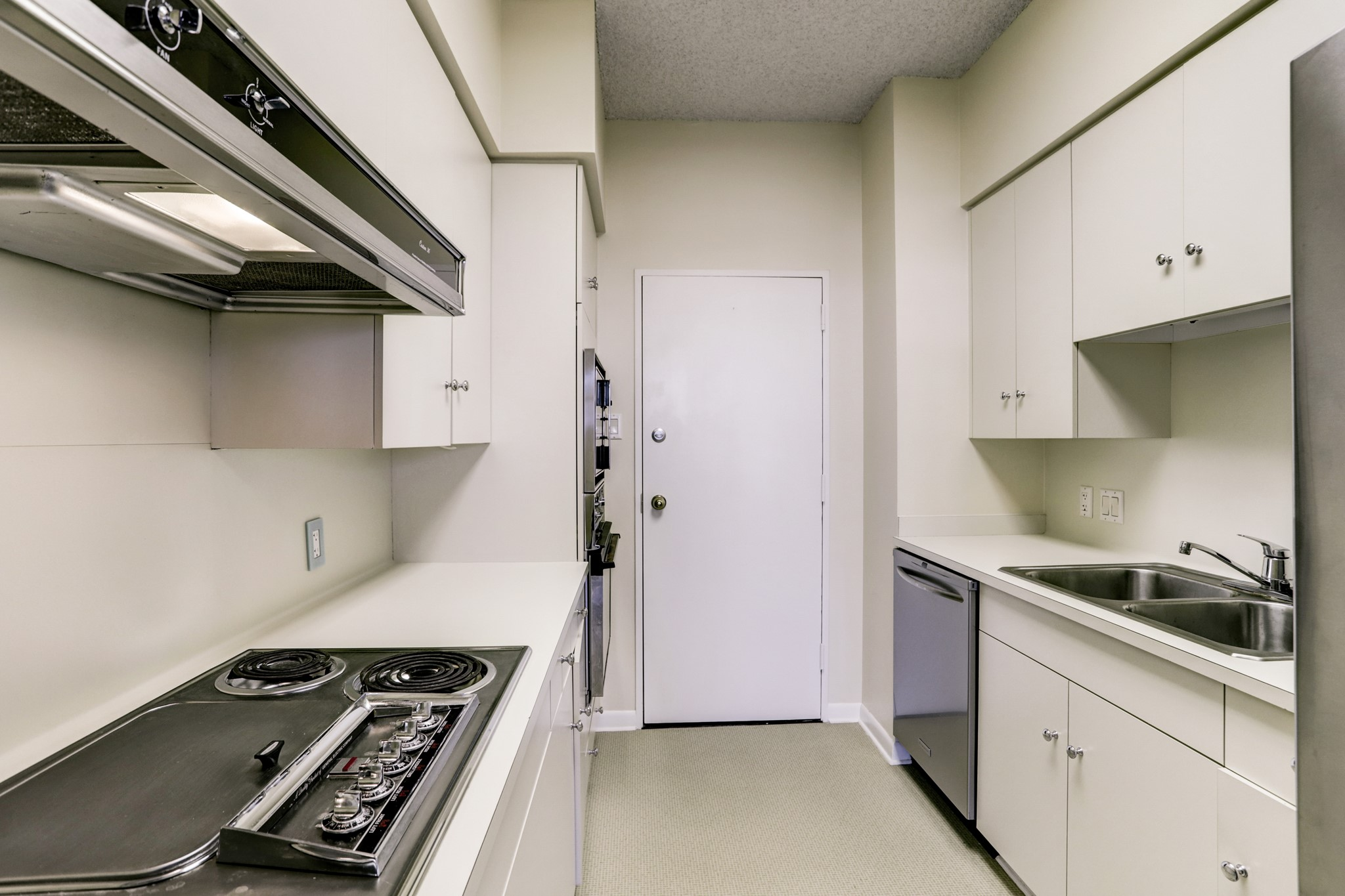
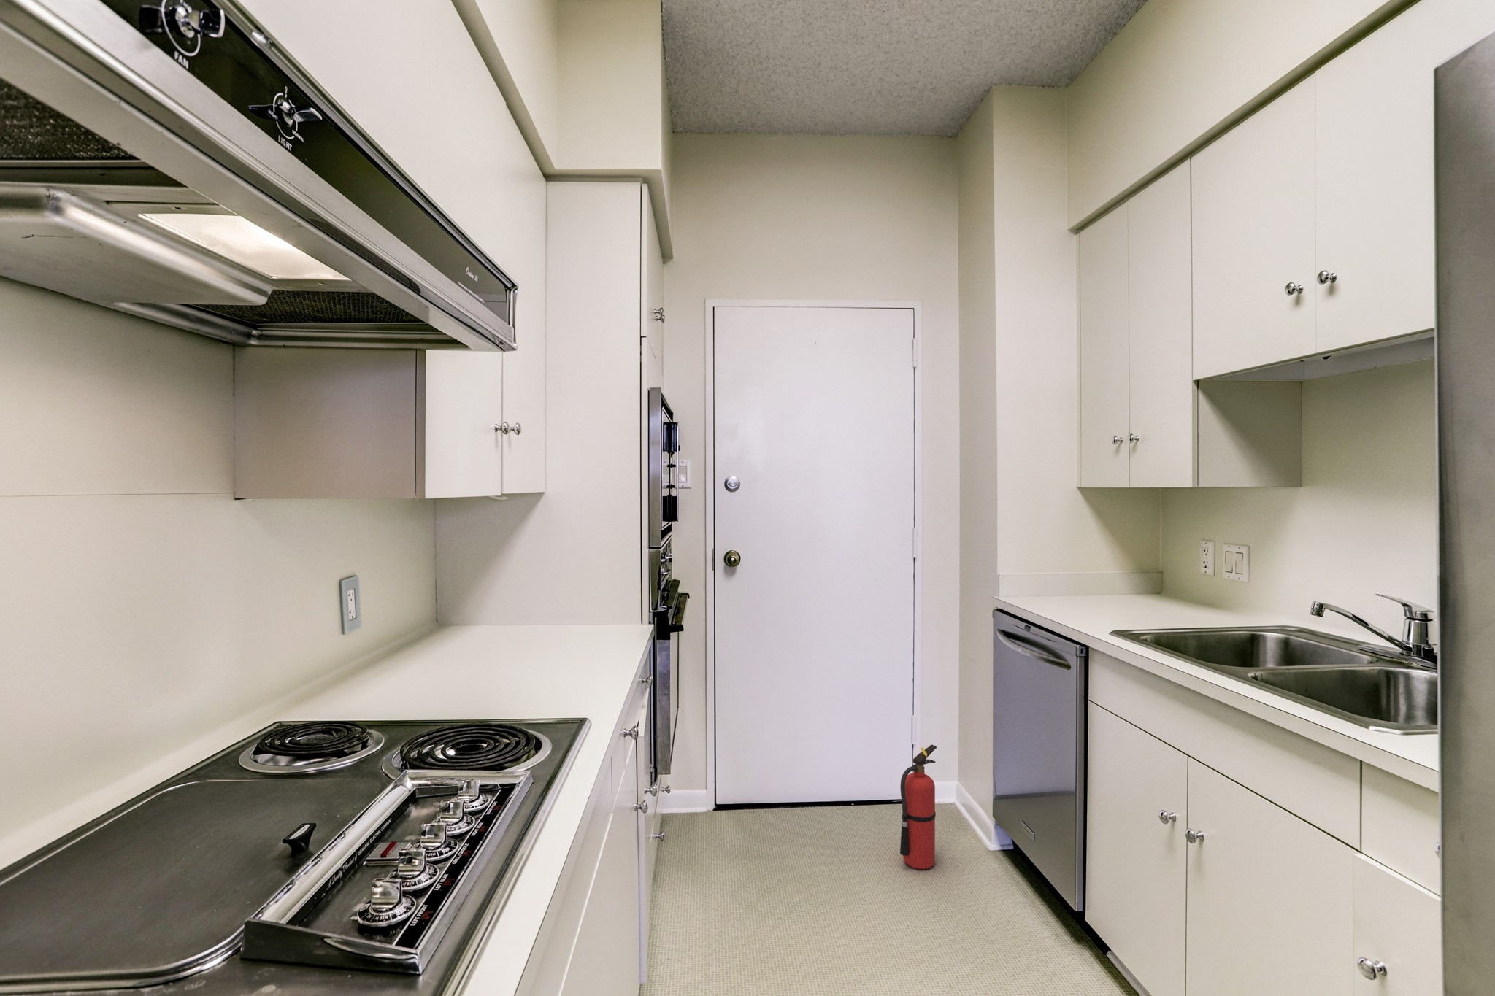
+ fire extinguisher [899,744,937,869]
